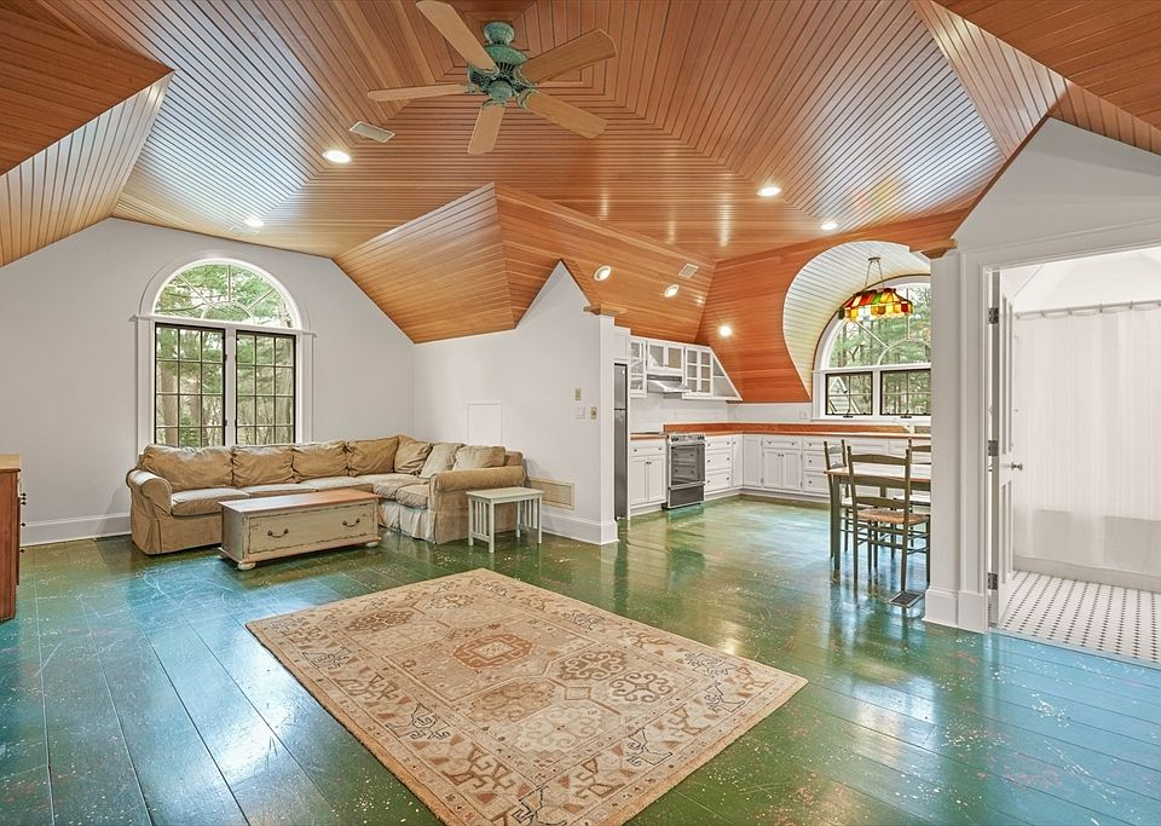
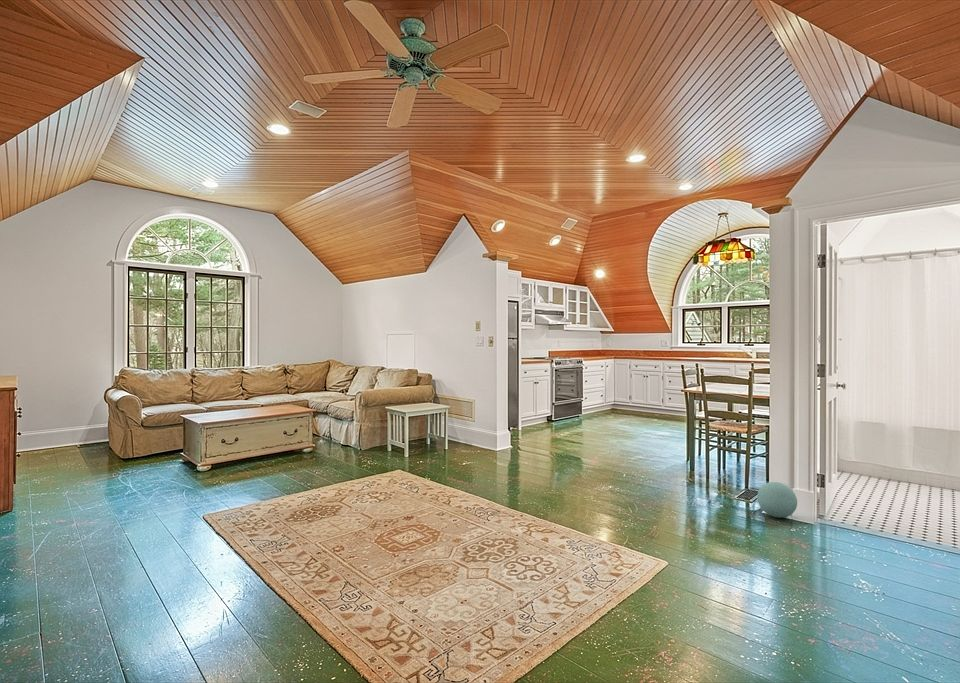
+ ball [756,481,798,519]
